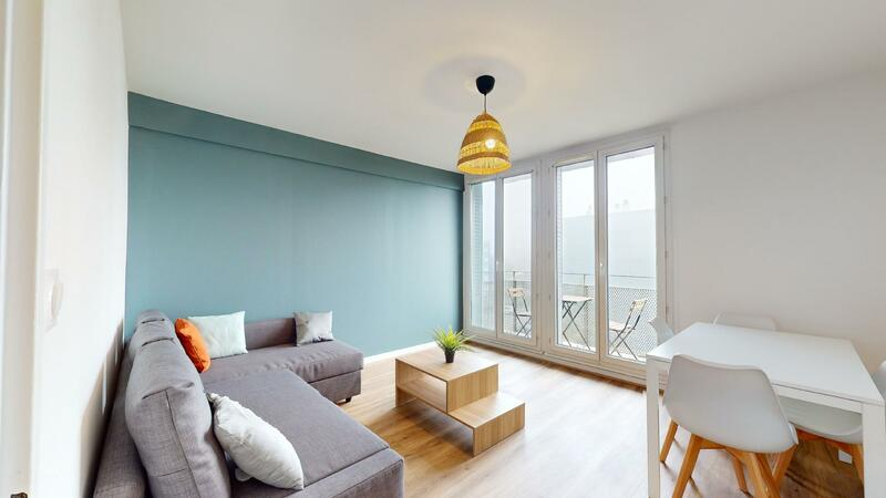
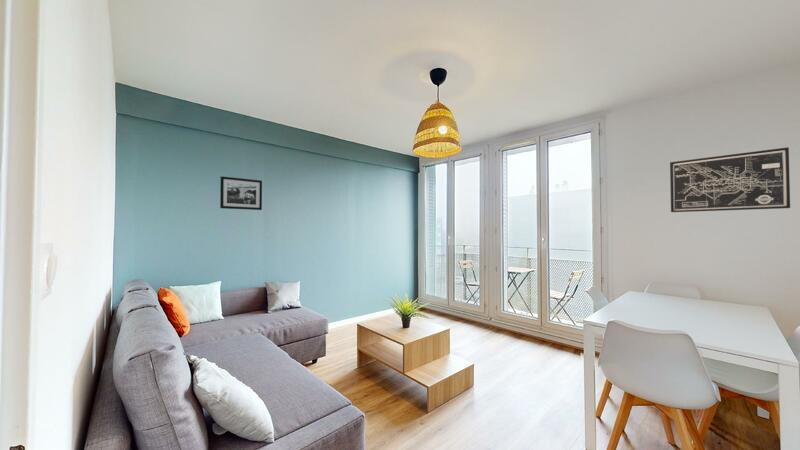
+ picture frame [219,175,263,211]
+ wall art [669,146,791,213]
